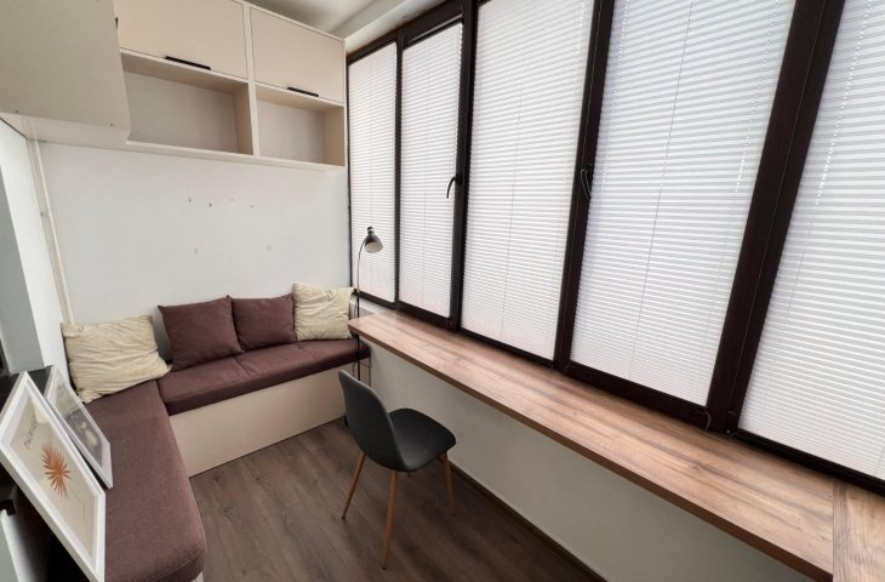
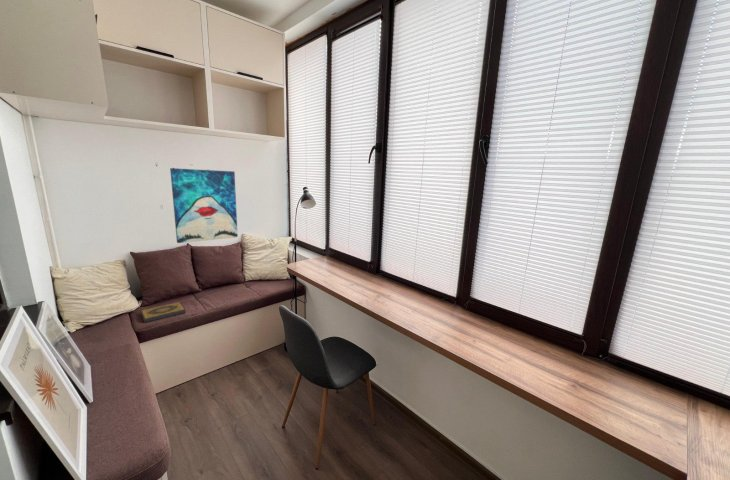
+ wall art [169,167,239,244]
+ hardback book [140,301,187,324]
